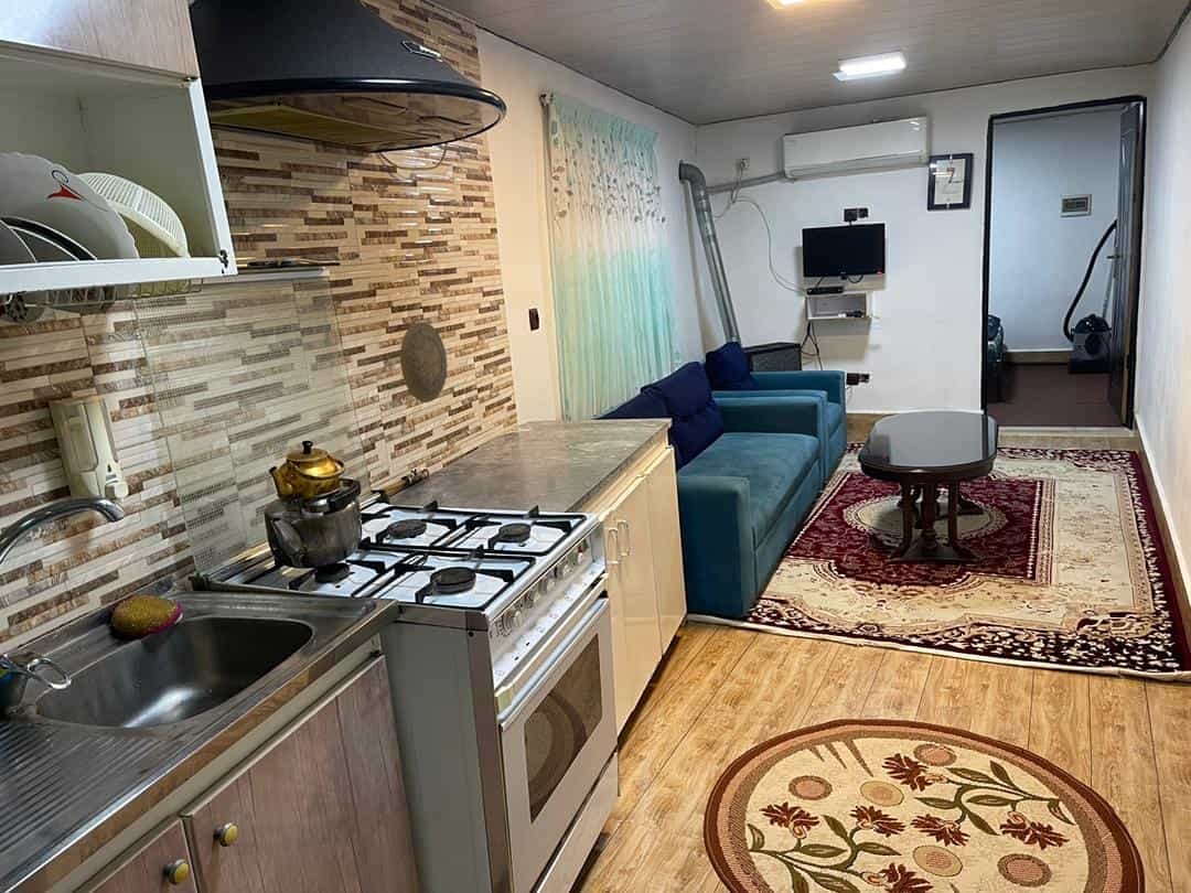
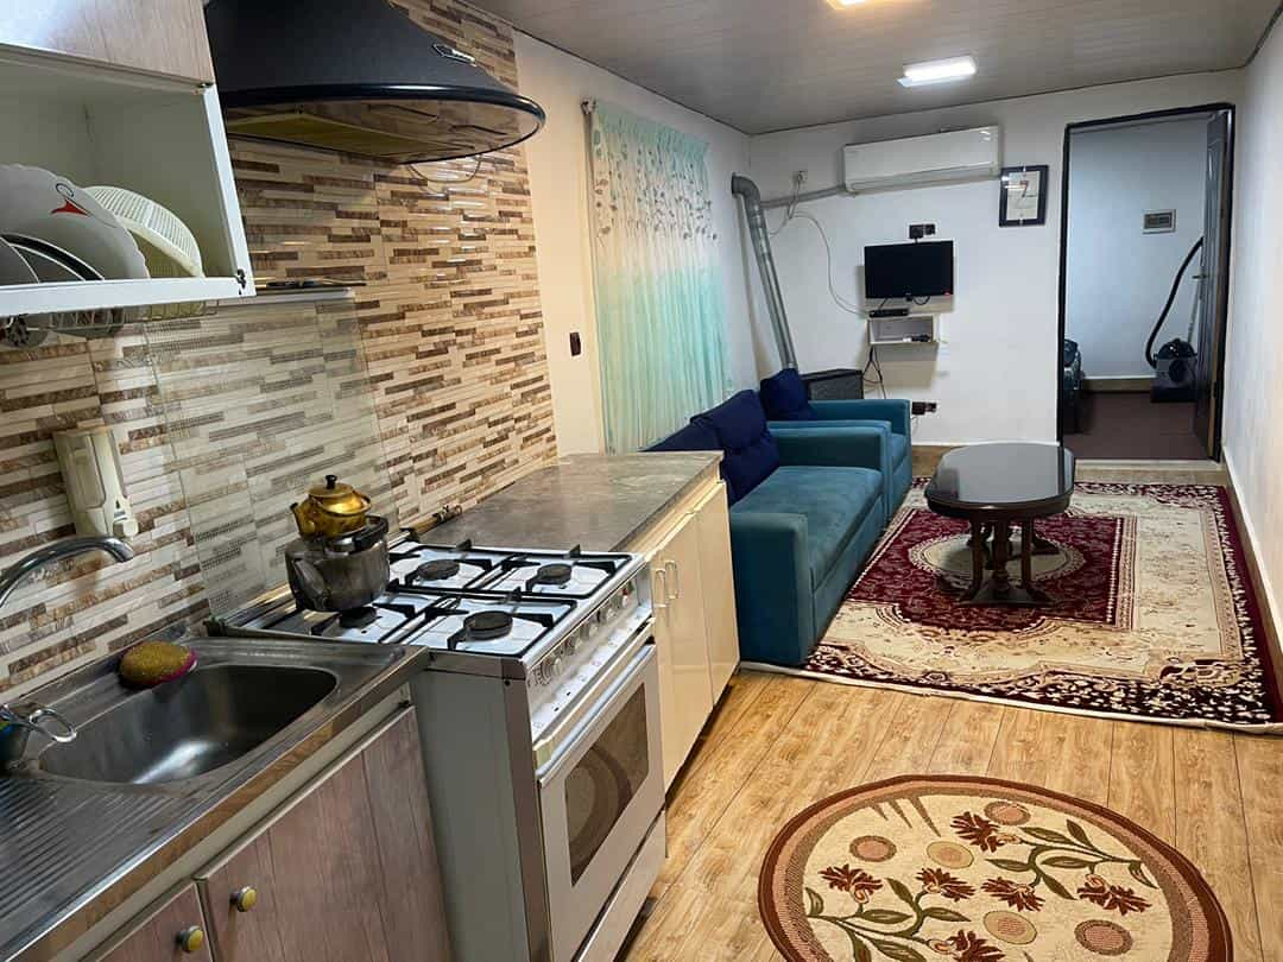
- decorative plate [399,321,448,404]
